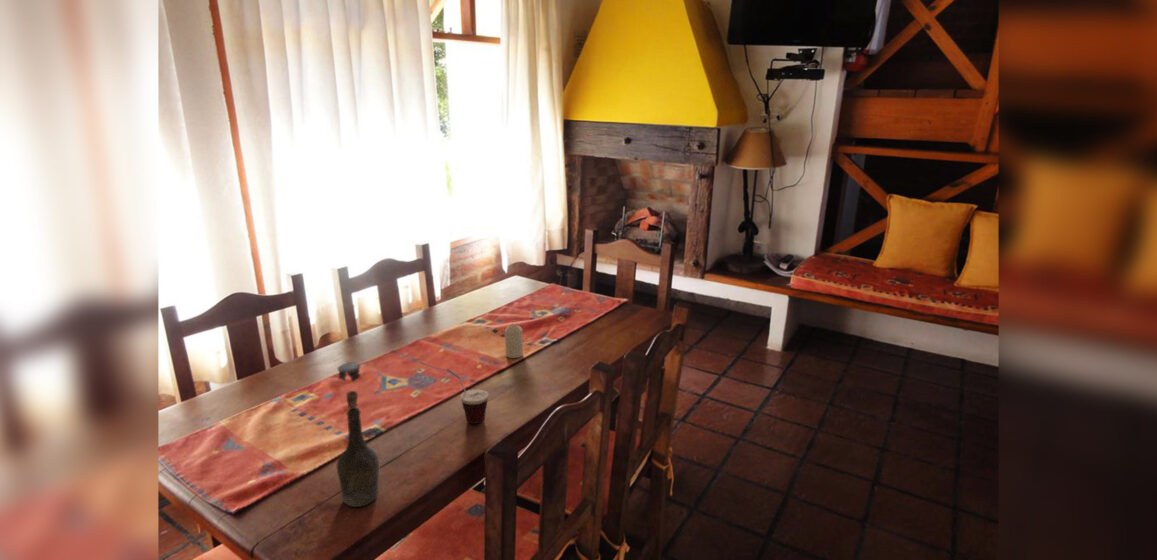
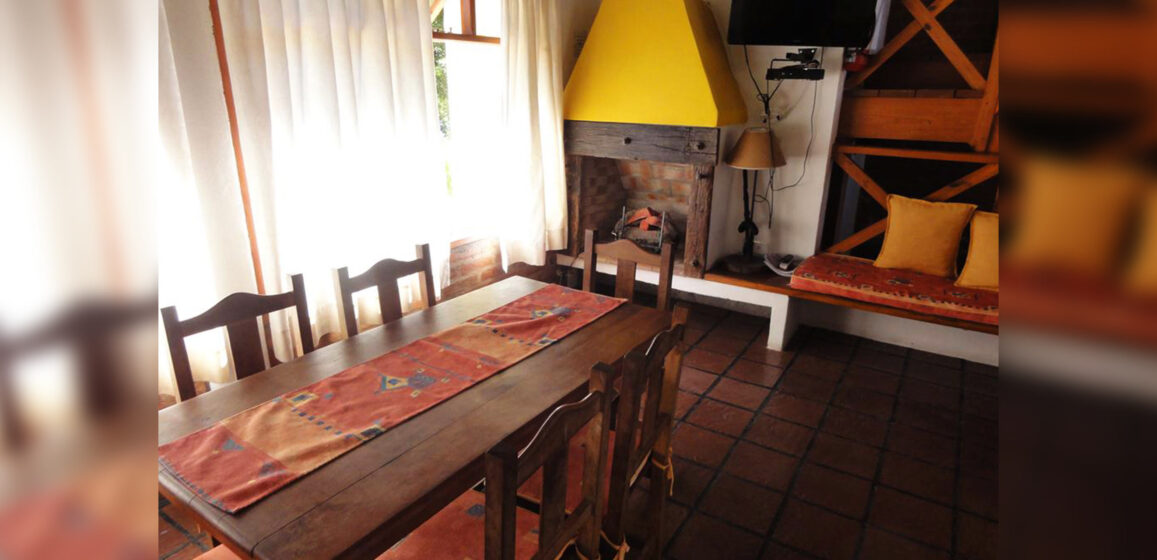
- cup [446,368,489,425]
- bottle [336,361,380,508]
- candle [504,323,524,359]
